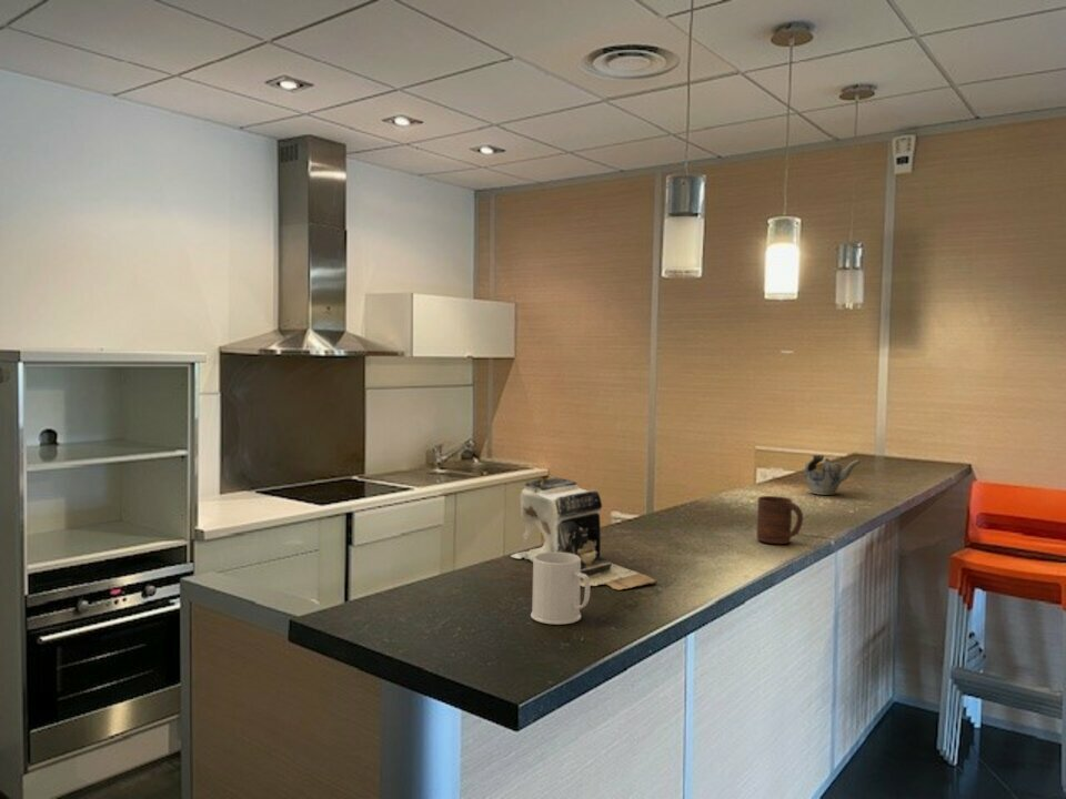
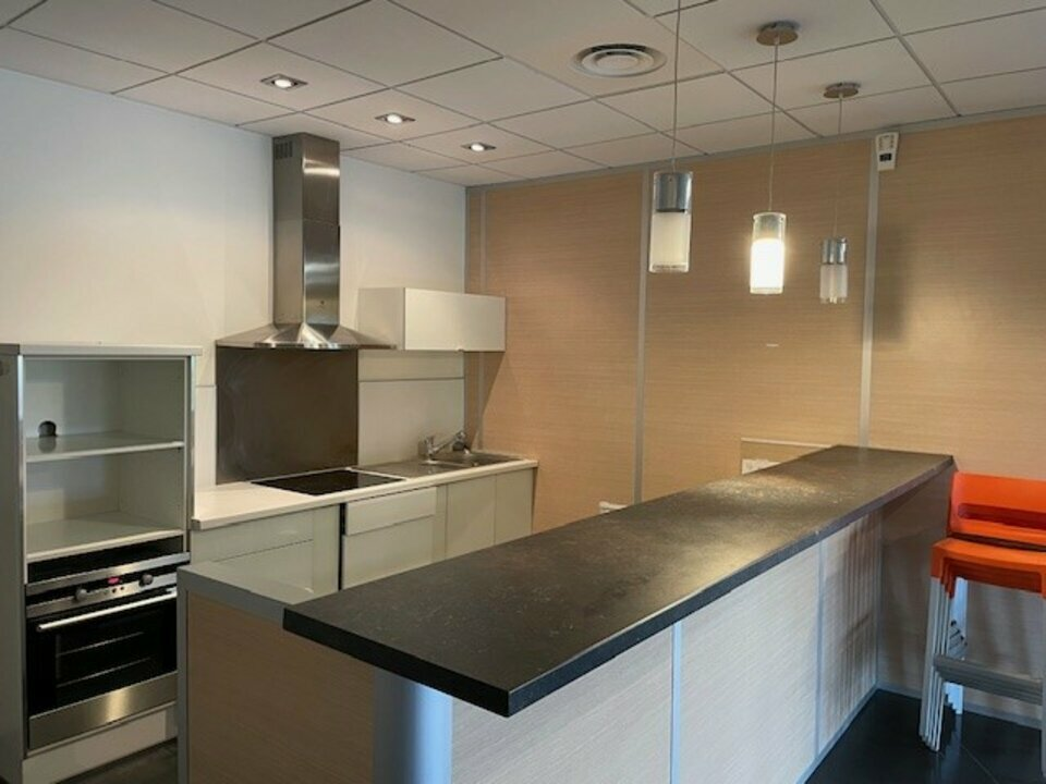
- teapot [803,454,862,496]
- coffee maker [510,476,657,590]
- mug [530,552,591,626]
- cup [756,495,804,545]
